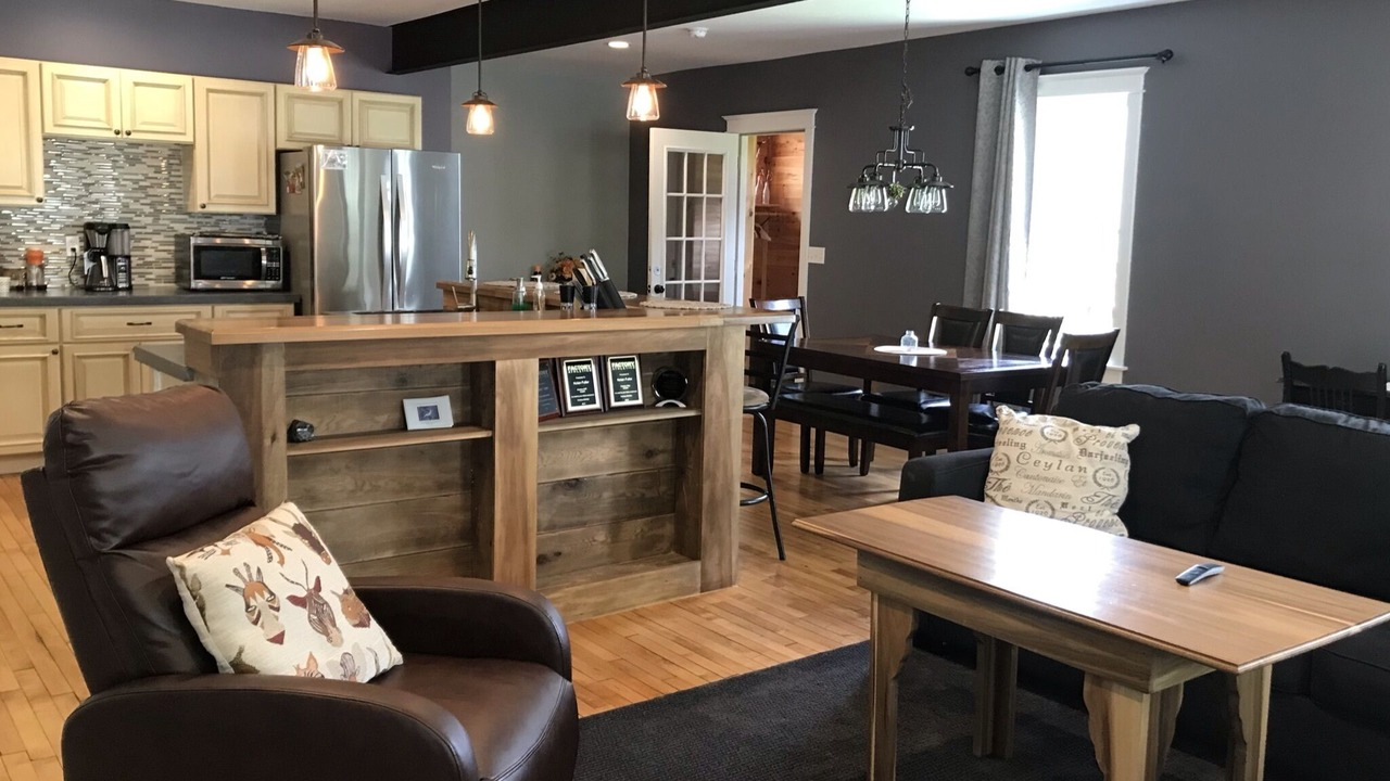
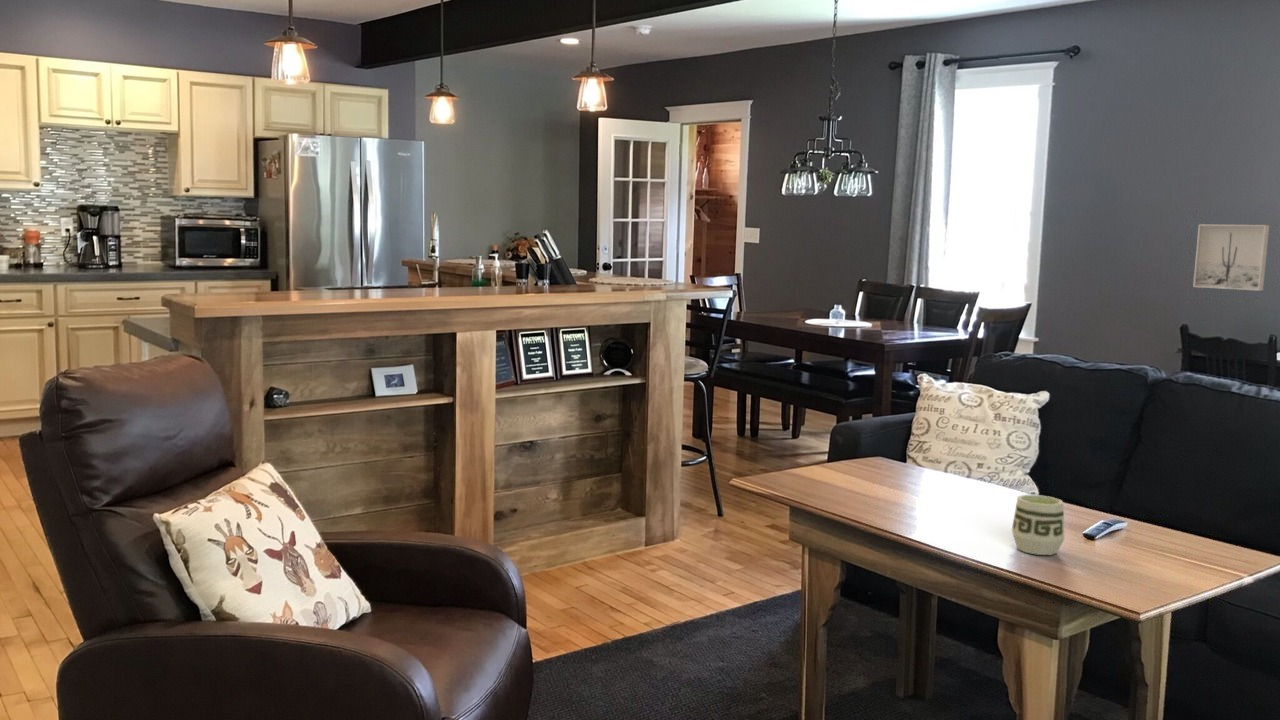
+ cup [1011,494,1065,556]
+ wall art [1192,223,1270,292]
